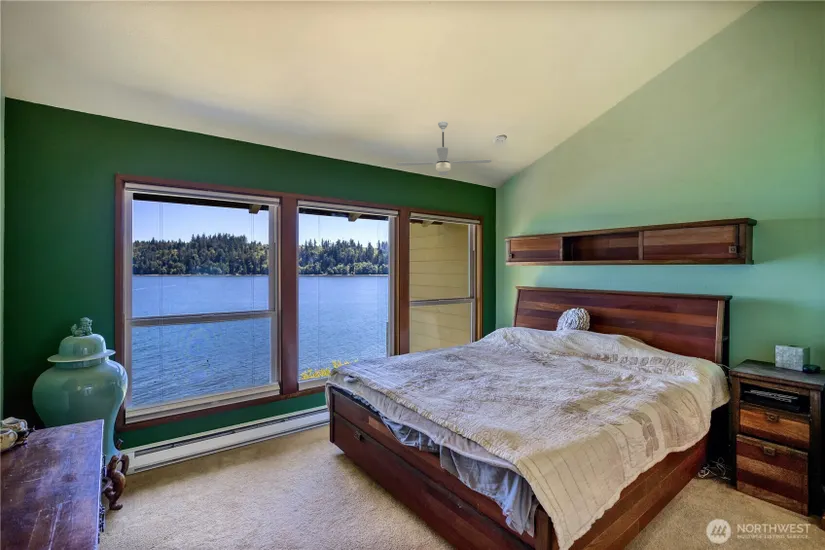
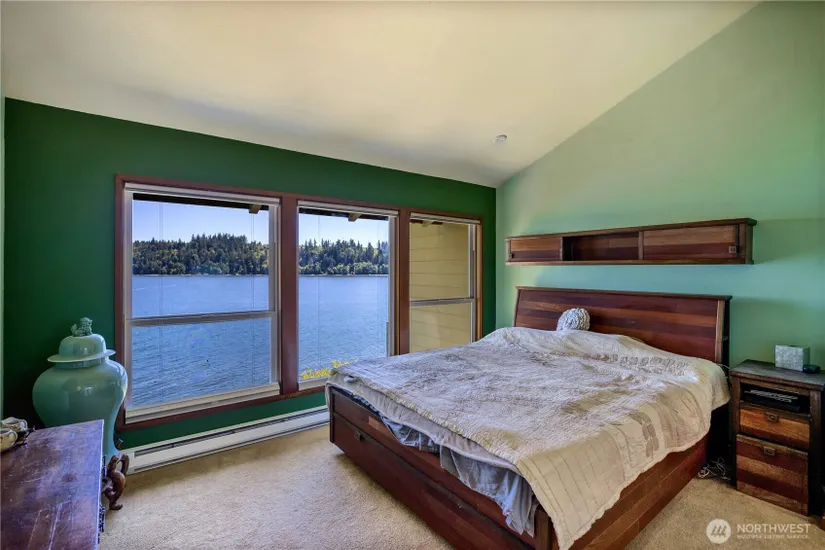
- ceiling fan [395,120,492,176]
